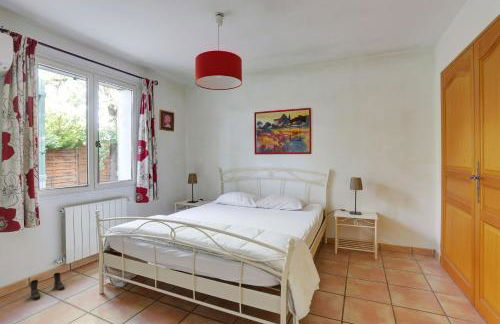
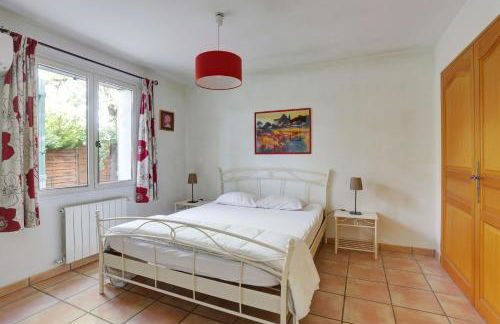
- boots [29,272,66,300]
